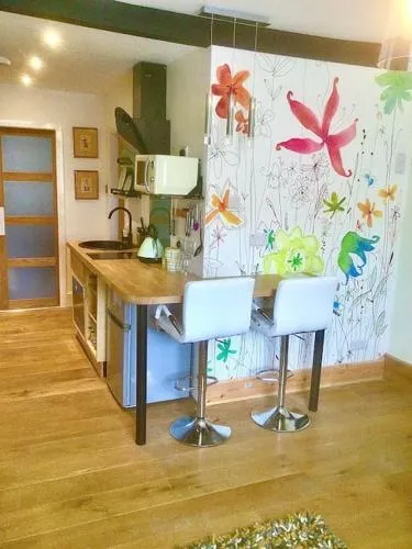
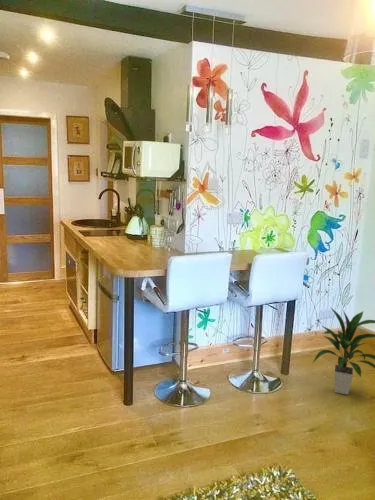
+ indoor plant [312,306,375,396]
